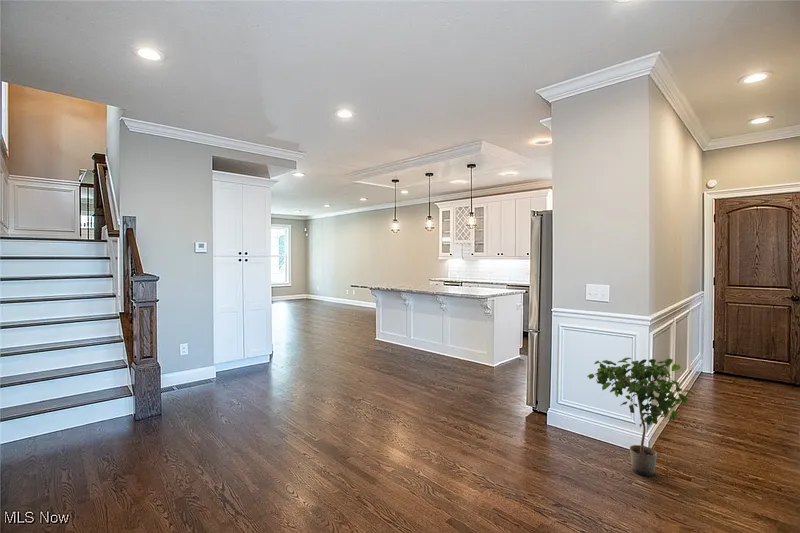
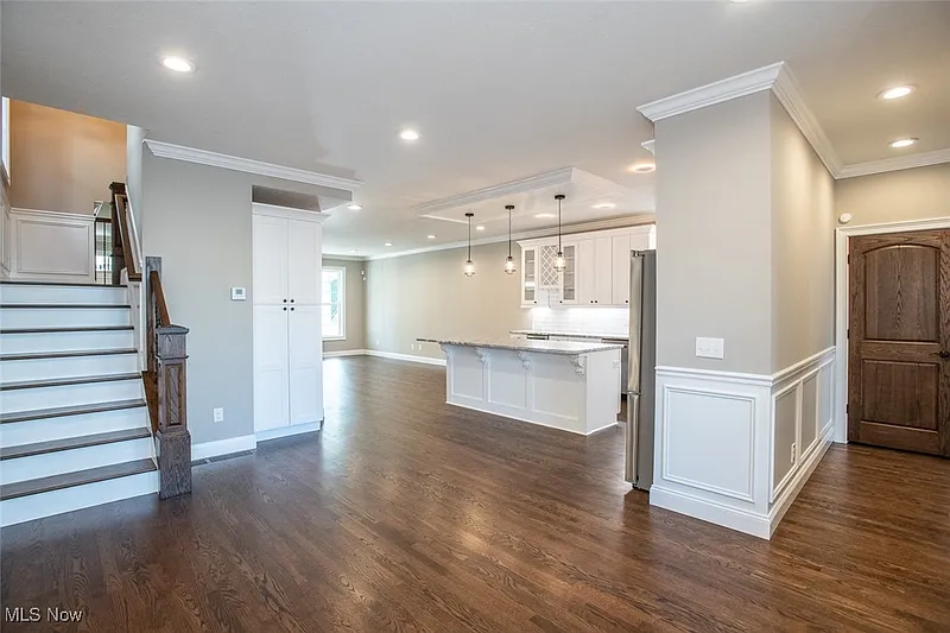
- potted plant [586,357,696,477]
